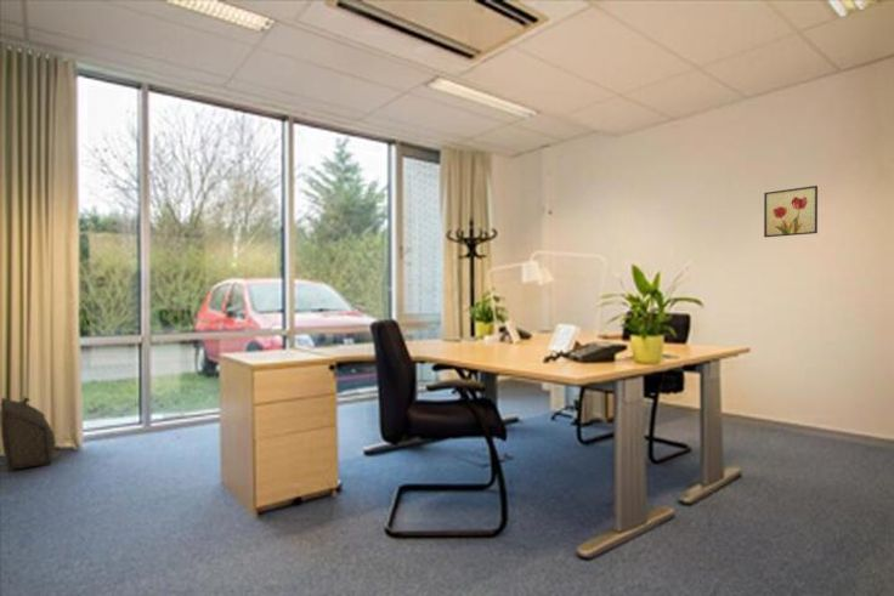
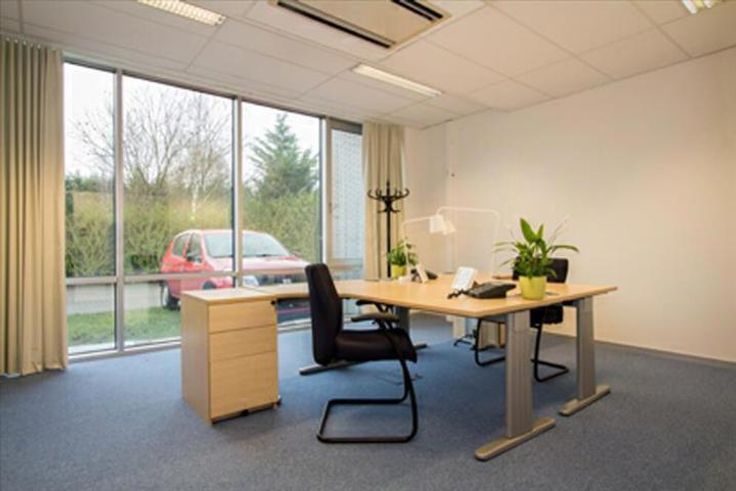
- backpack [0,396,56,472]
- wall art [763,185,819,238]
